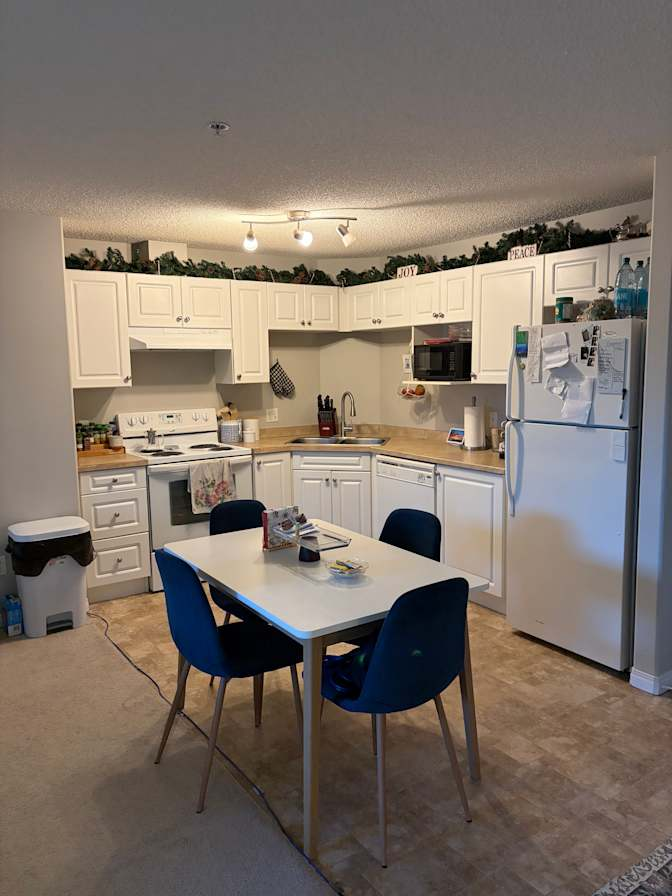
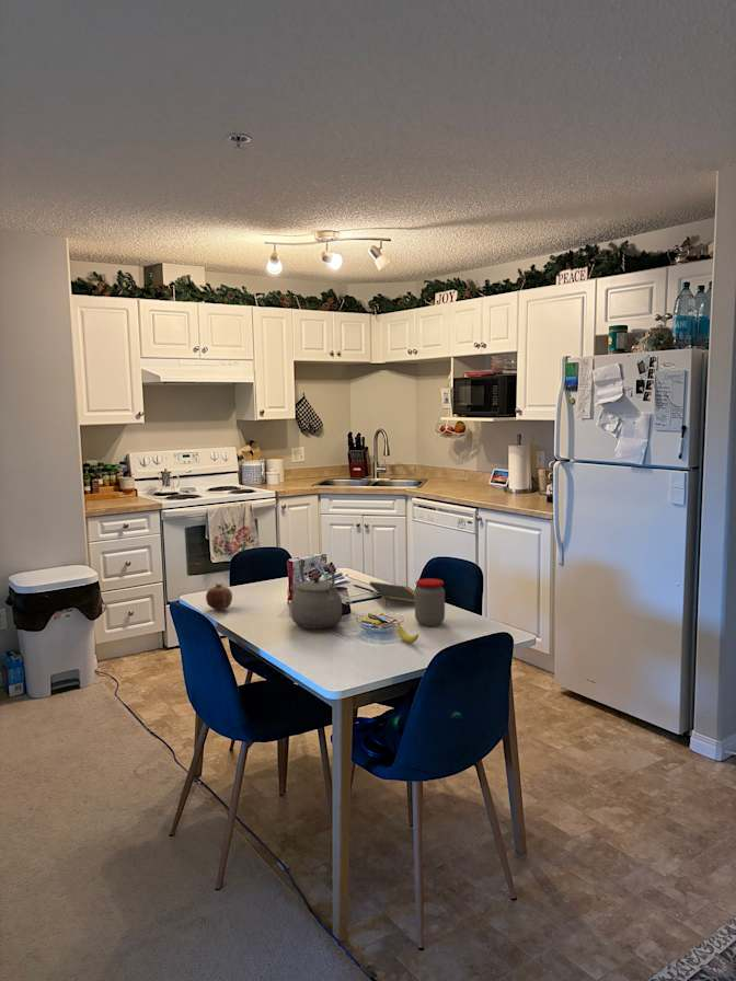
+ fruit [205,582,233,611]
+ banana [396,622,419,644]
+ tea kettle [289,561,343,630]
+ notepad [368,580,415,609]
+ jar [414,577,446,627]
